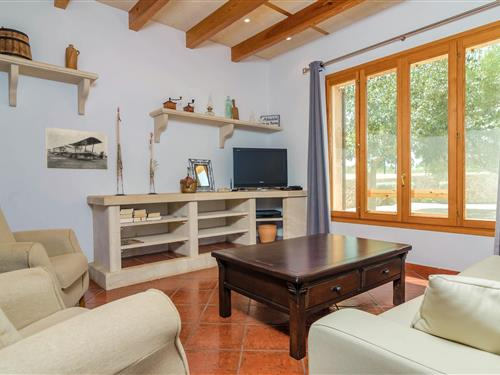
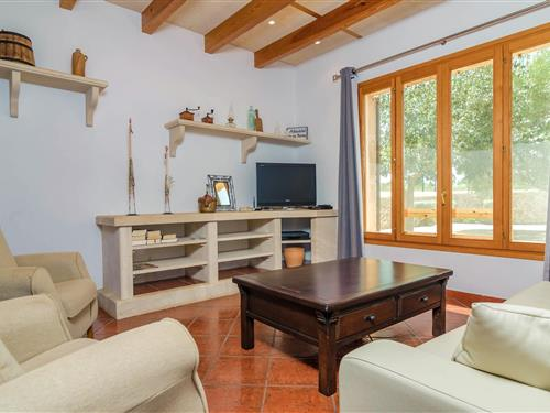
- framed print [44,126,109,171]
